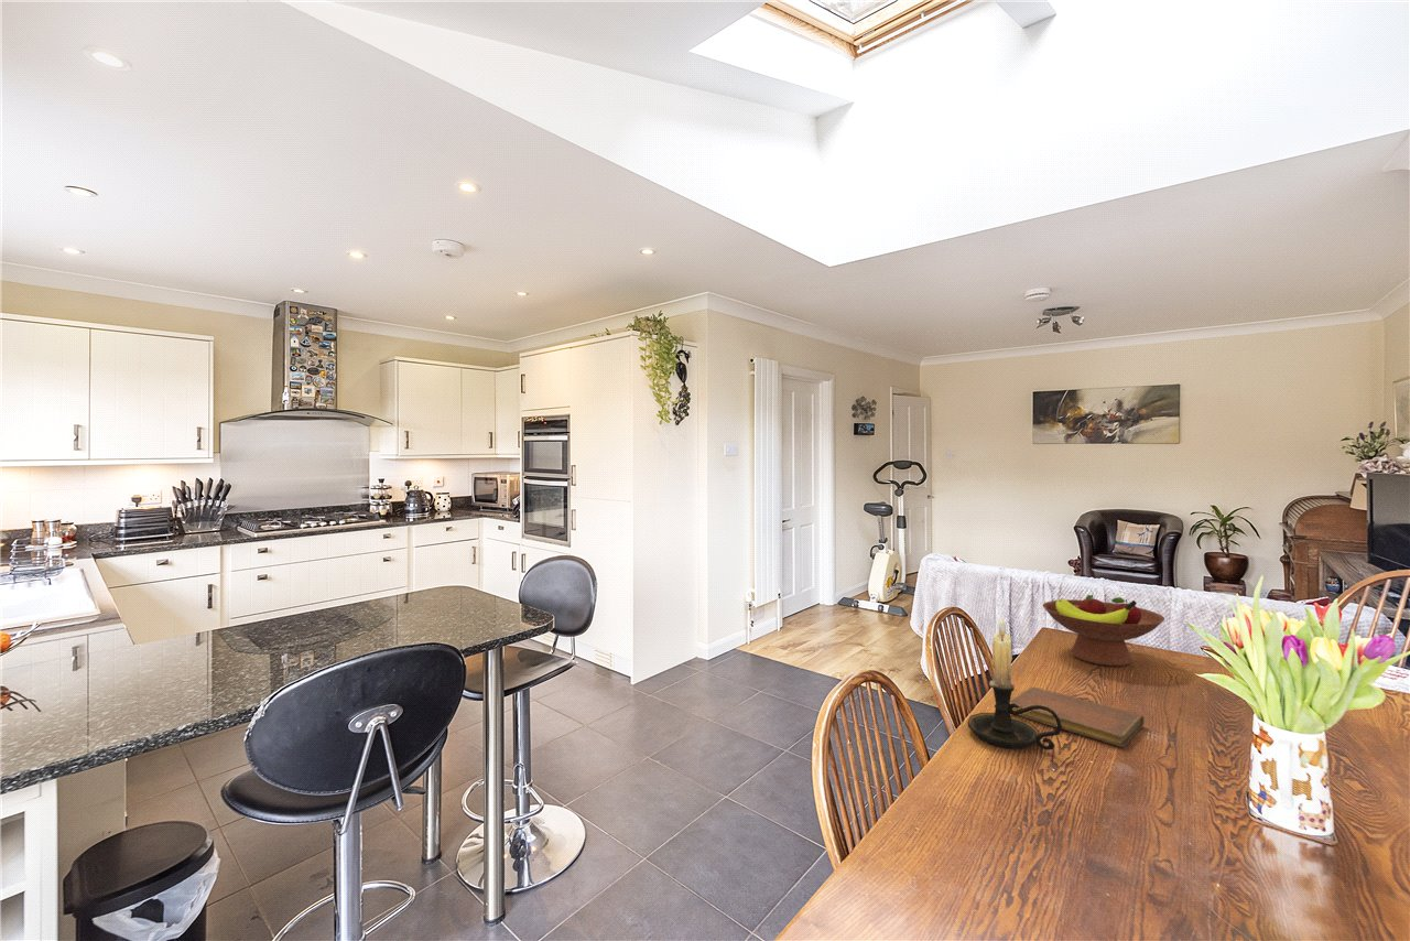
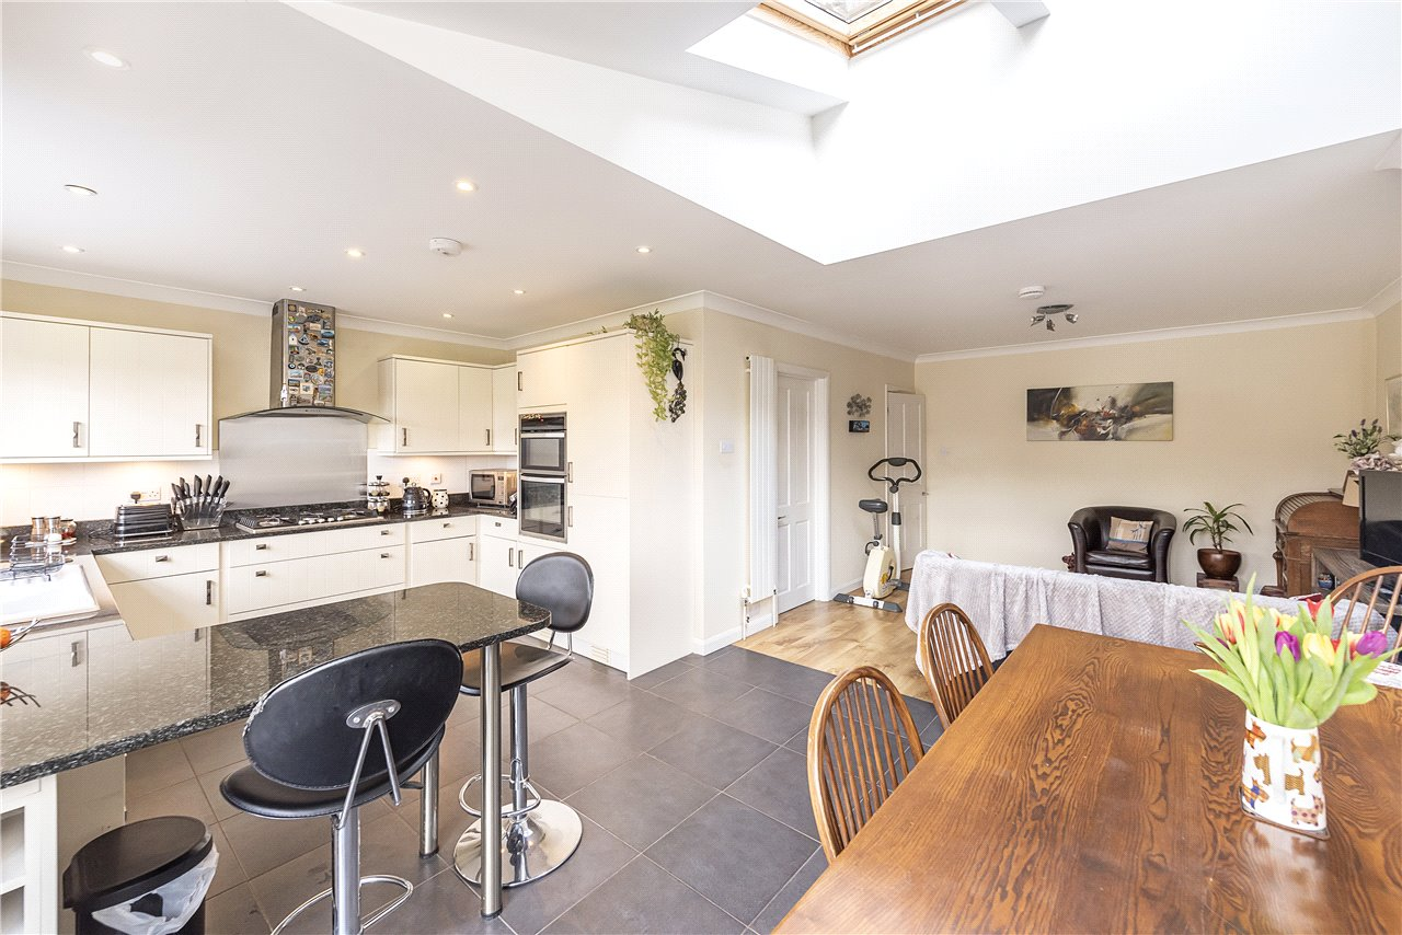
- fruit bowl [1042,594,1165,668]
- candle holder [966,617,1063,750]
- notebook [1010,685,1146,748]
